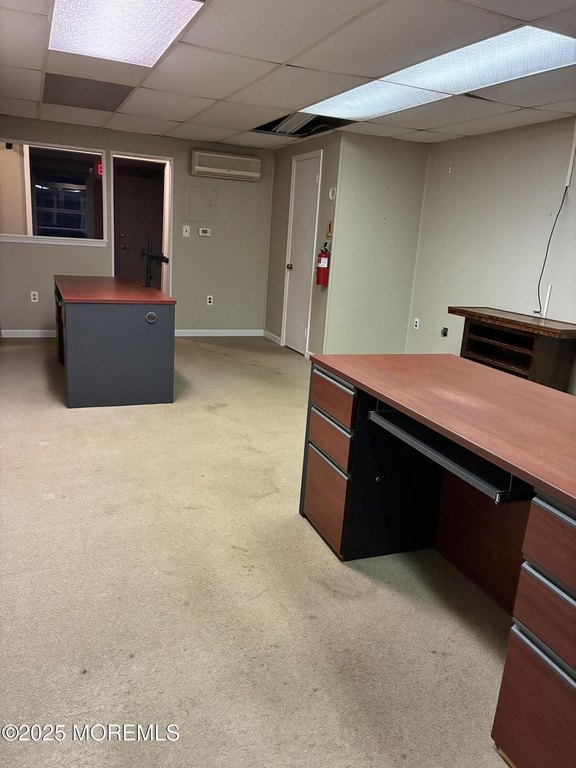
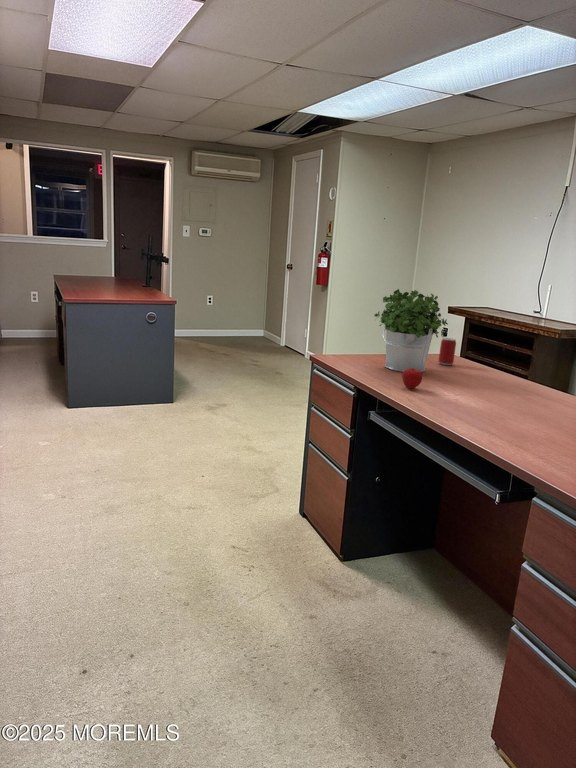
+ beer can [437,337,457,366]
+ potted plant [373,288,449,373]
+ apple [401,368,423,390]
